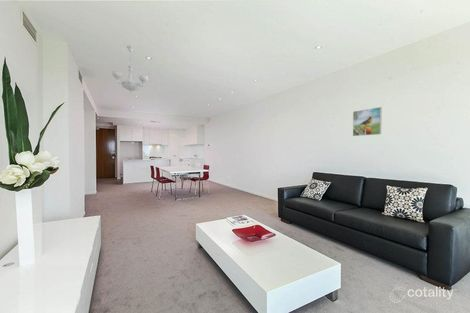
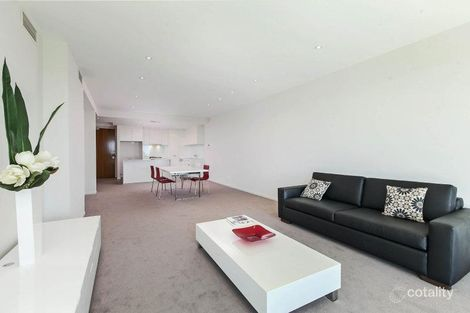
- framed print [352,106,383,137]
- chandelier [111,45,149,93]
